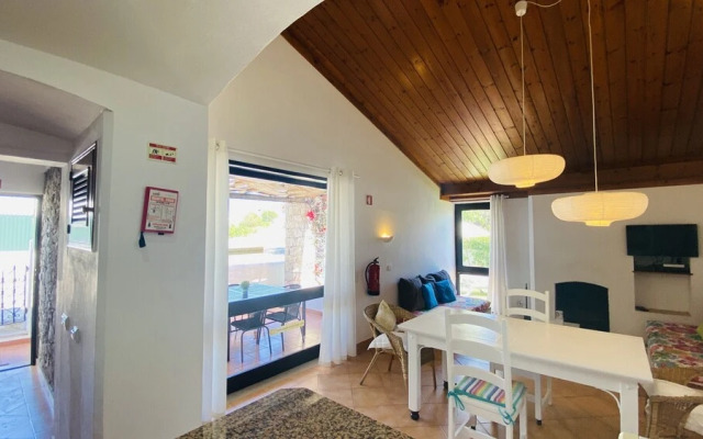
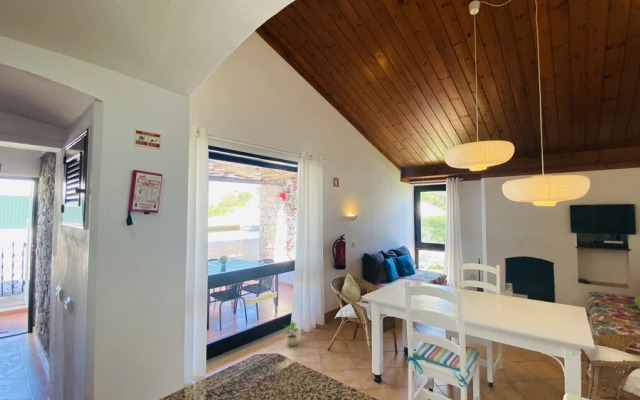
+ potted plant [281,320,300,347]
